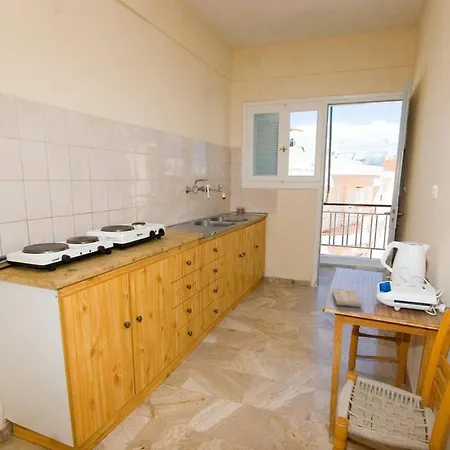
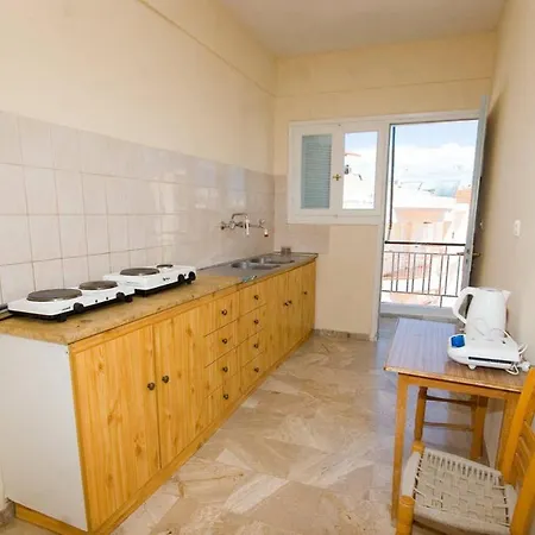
- washcloth [331,288,362,308]
